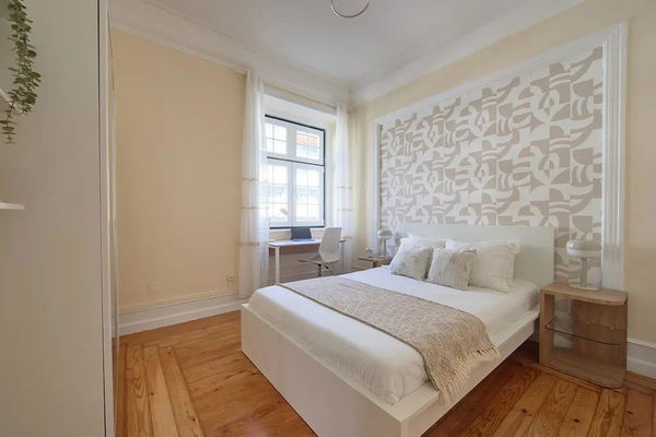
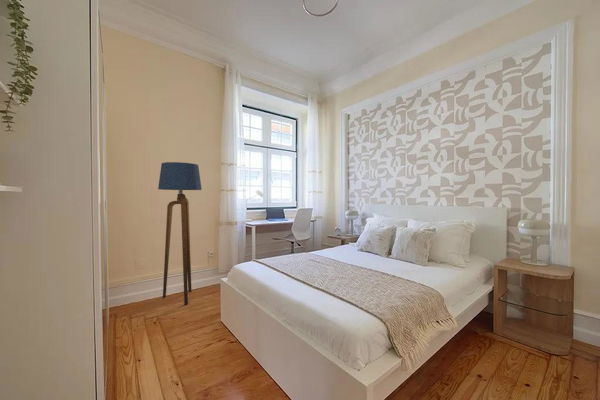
+ floor lamp [157,161,203,306]
